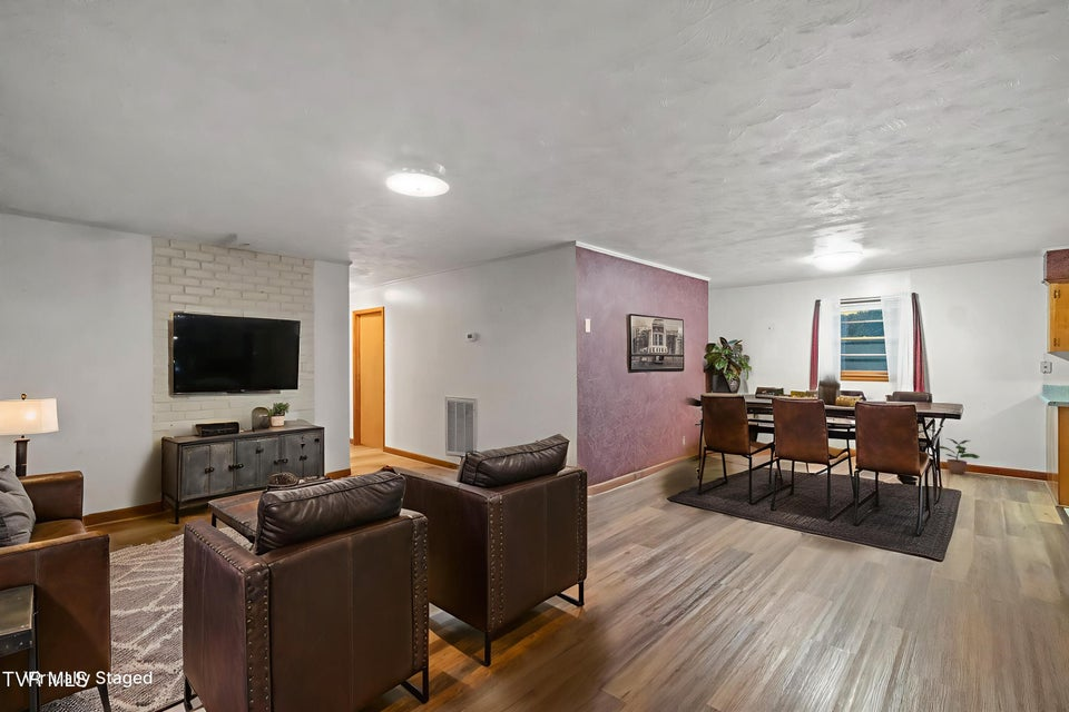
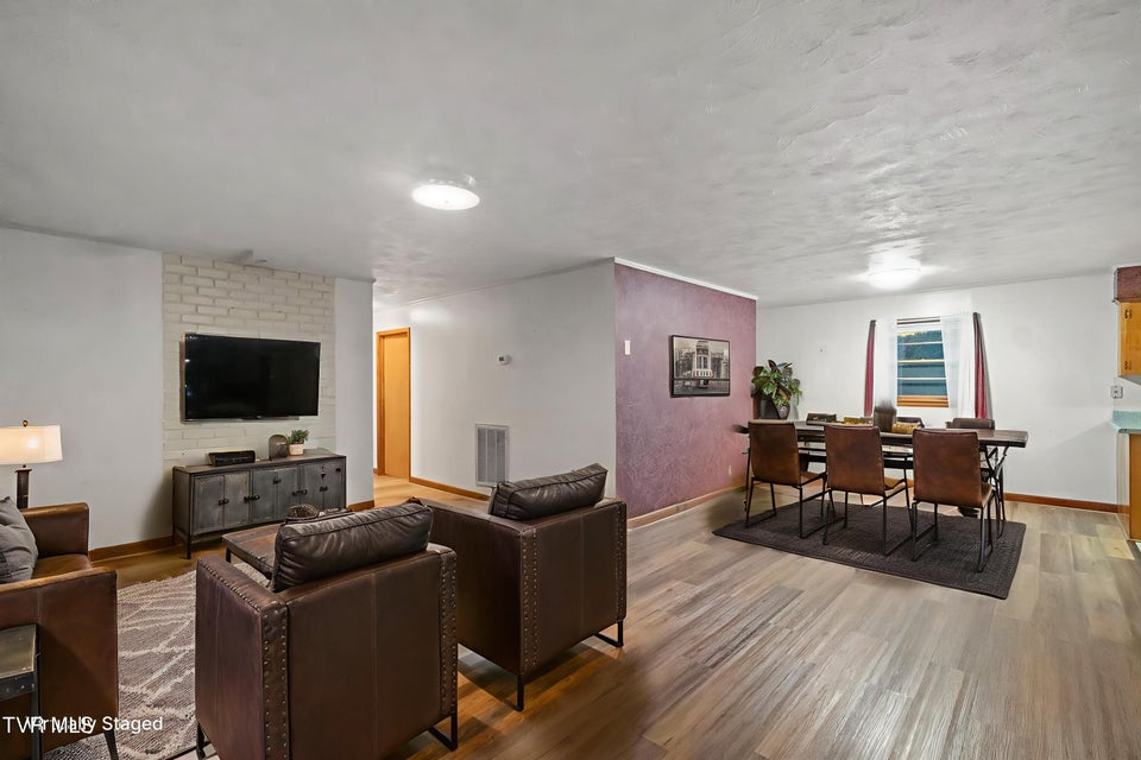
- potted plant [939,437,980,476]
